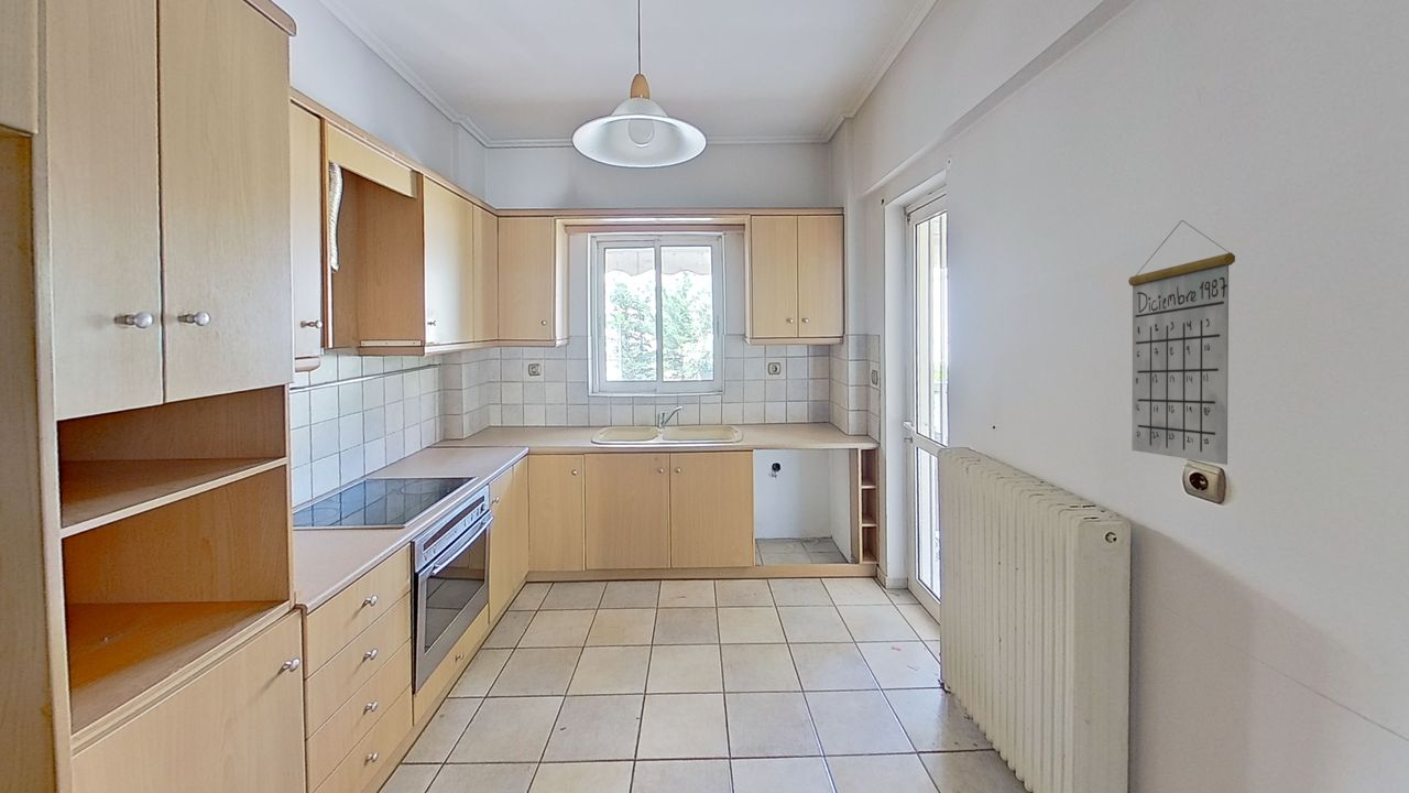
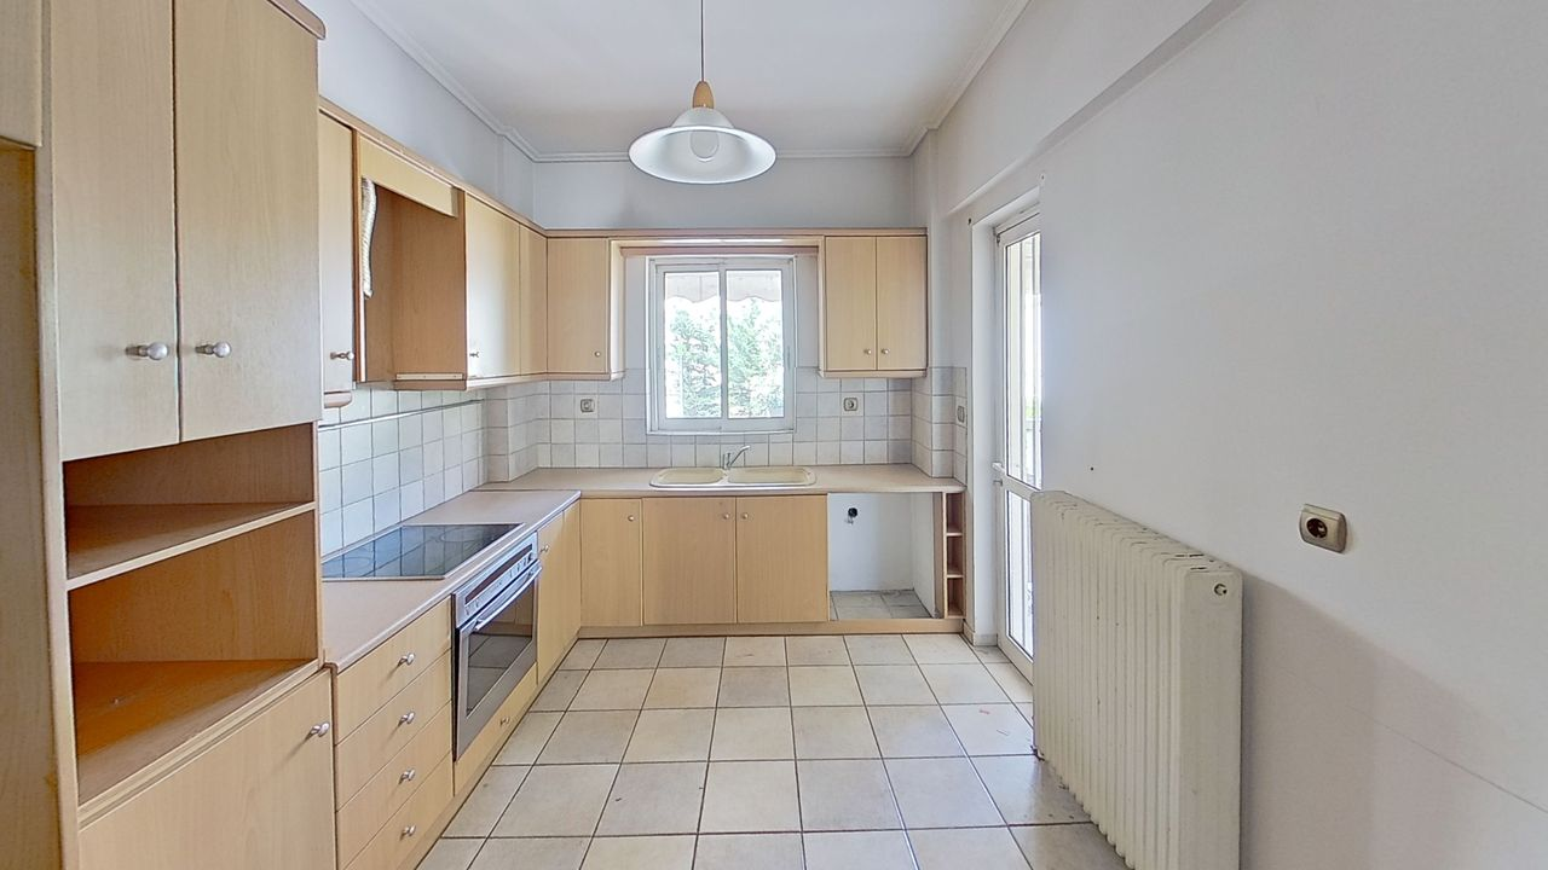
- calendar [1127,219,1236,466]
